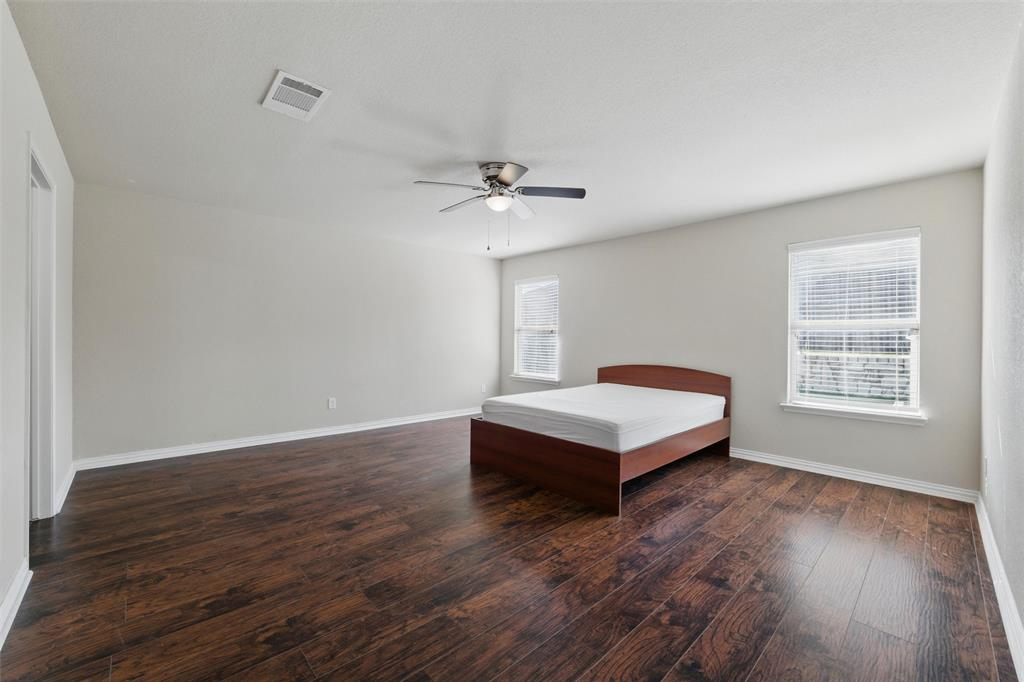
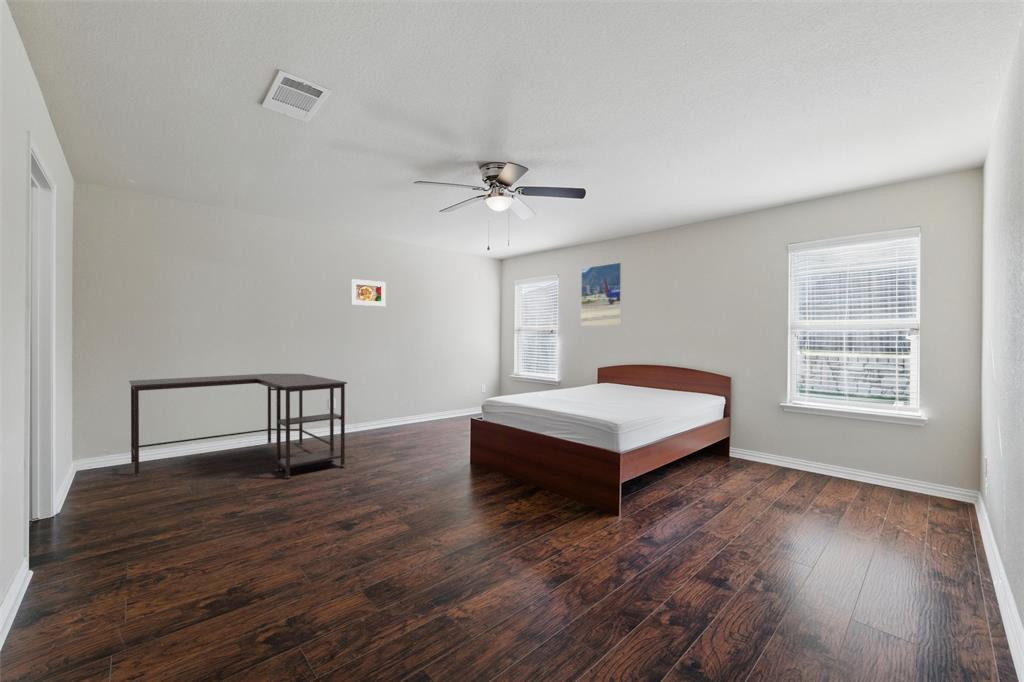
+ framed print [580,261,623,326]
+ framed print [350,278,387,307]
+ desk [128,373,348,479]
